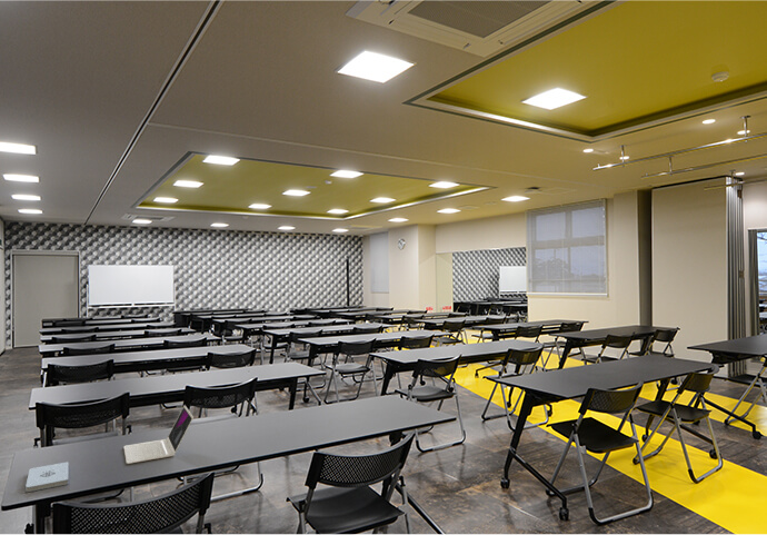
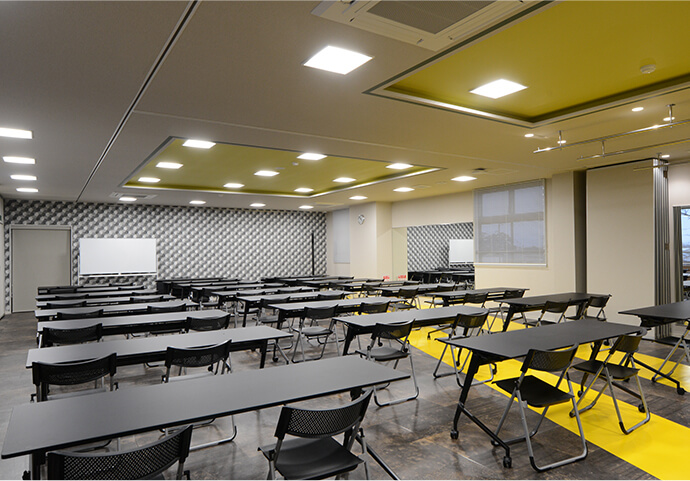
- laptop [123,404,195,465]
- notepad [24,460,70,493]
